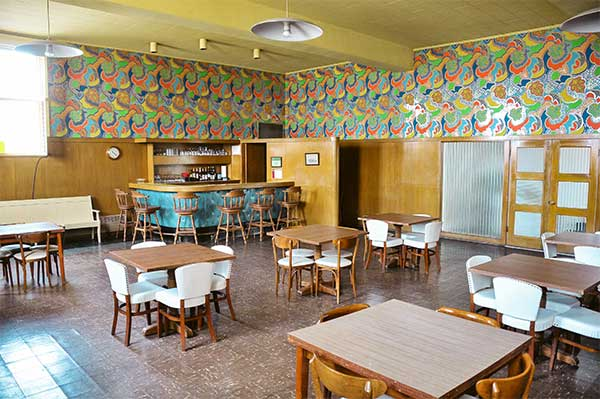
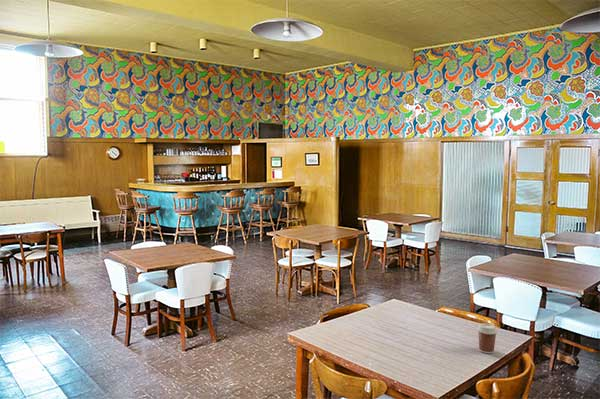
+ coffee cup [476,322,499,354]
